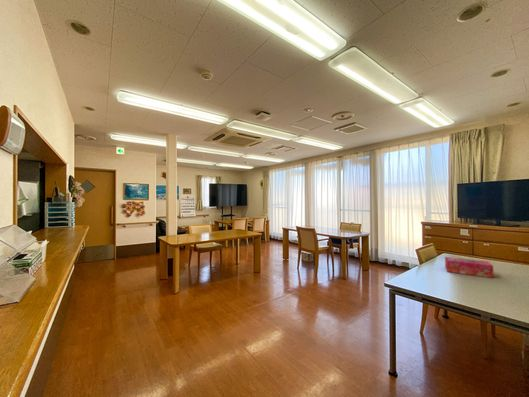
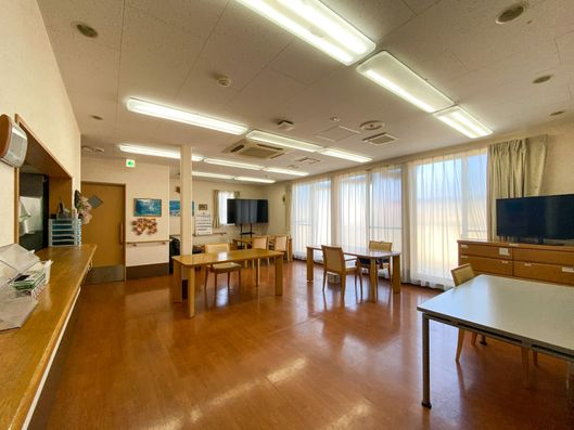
- tissue box [444,256,494,279]
